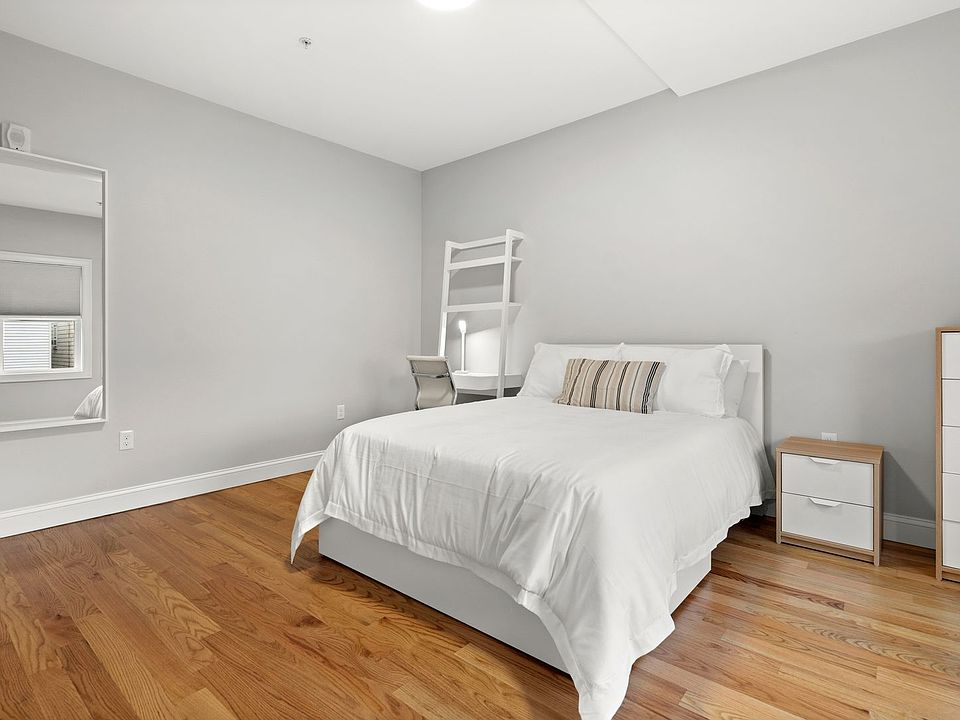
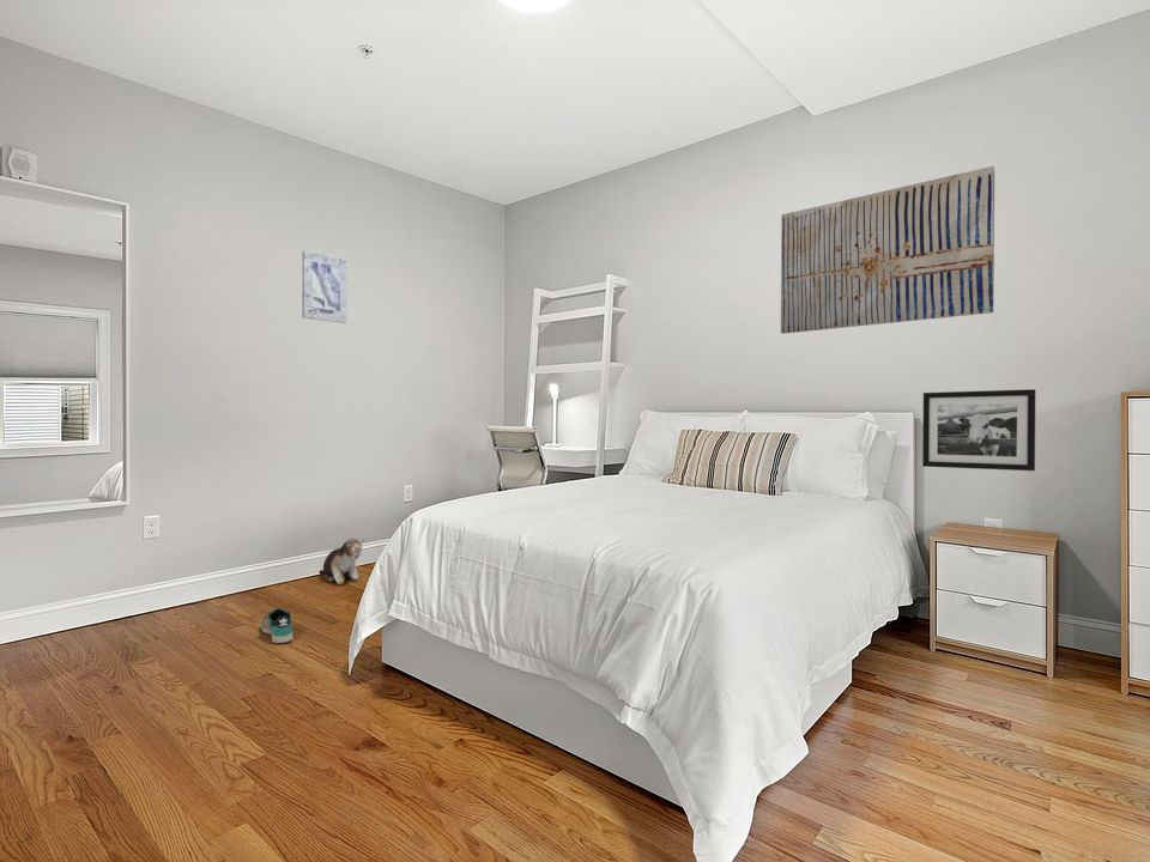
+ picture frame [921,388,1036,472]
+ wall art [301,249,349,324]
+ wall art [780,165,995,335]
+ plush toy [319,538,365,585]
+ sneaker [261,607,295,644]
